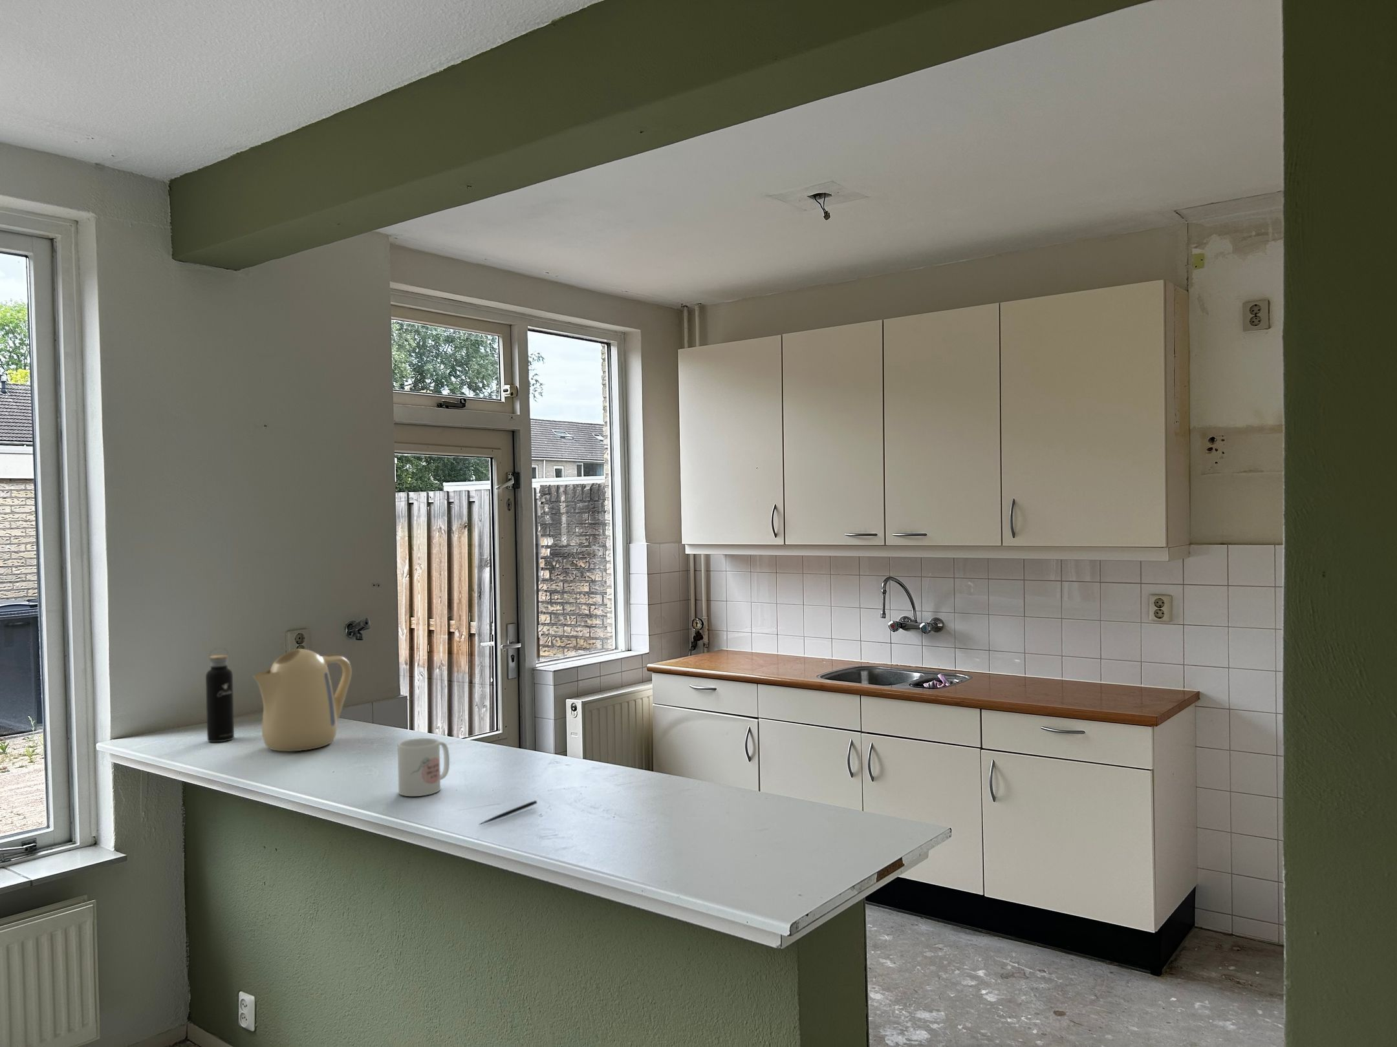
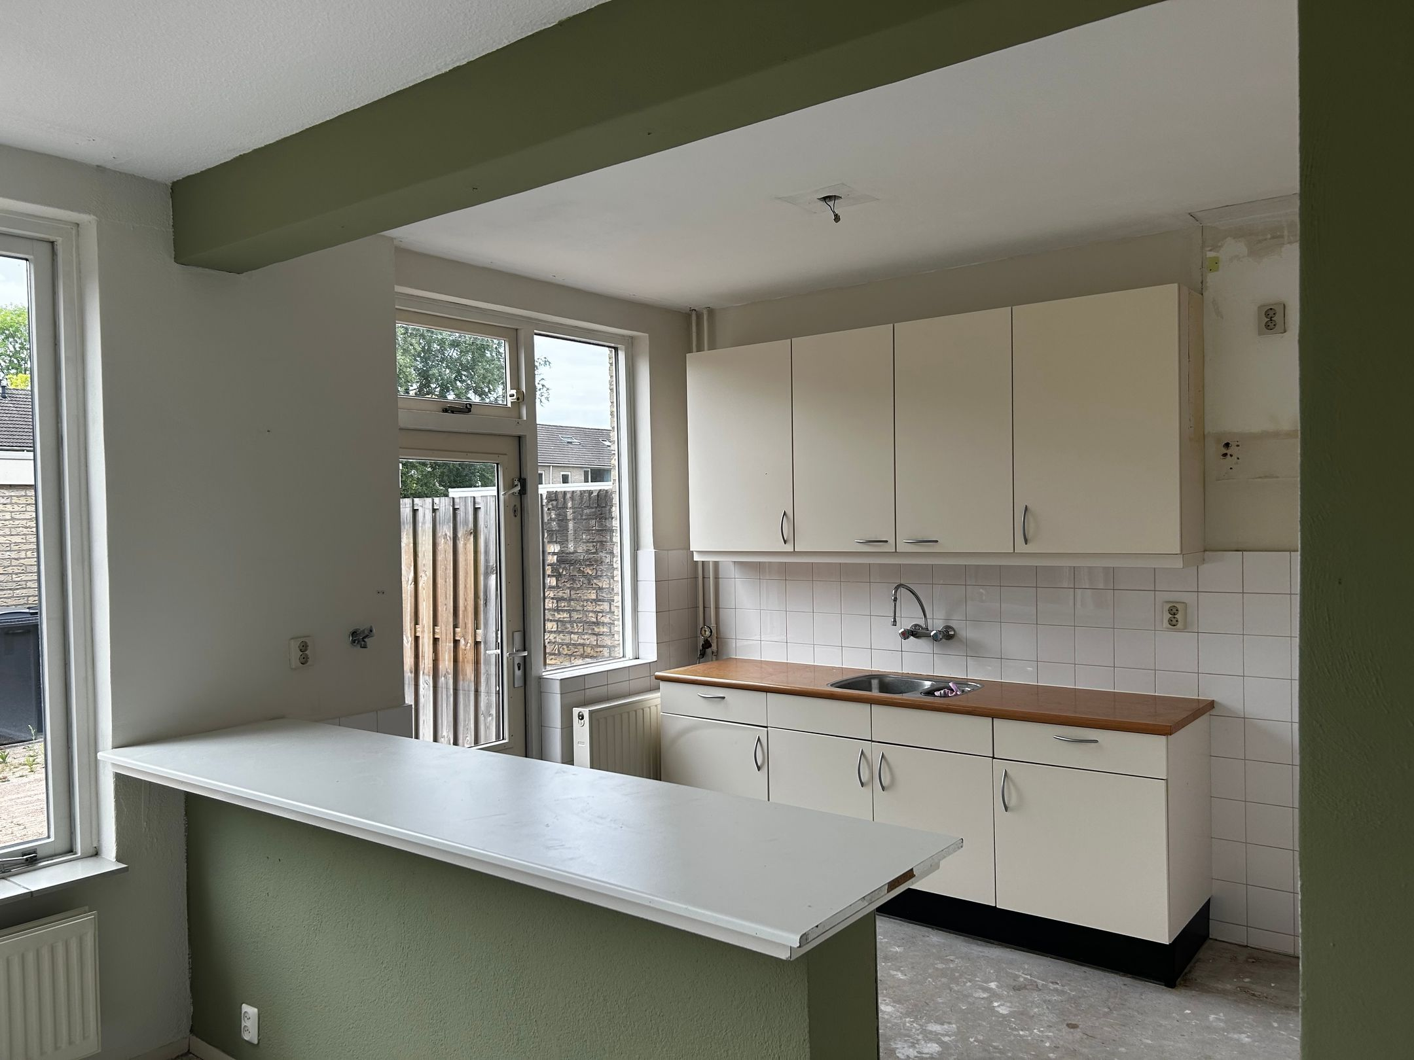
- mug [397,738,450,797]
- pen [479,801,538,825]
- water bottle [205,647,234,742]
- kettle [252,648,352,751]
